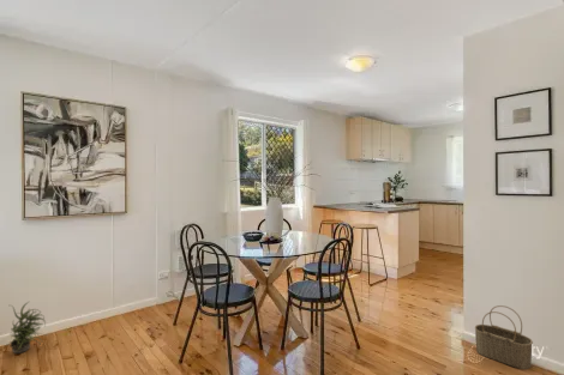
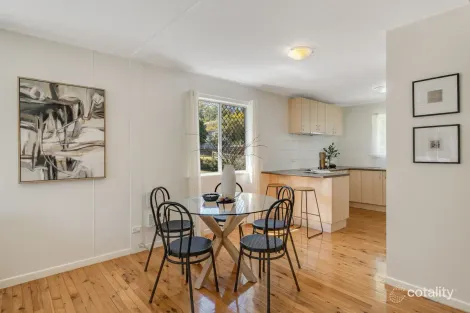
- wicker basket [474,304,534,370]
- potted plant [6,301,47,355]
